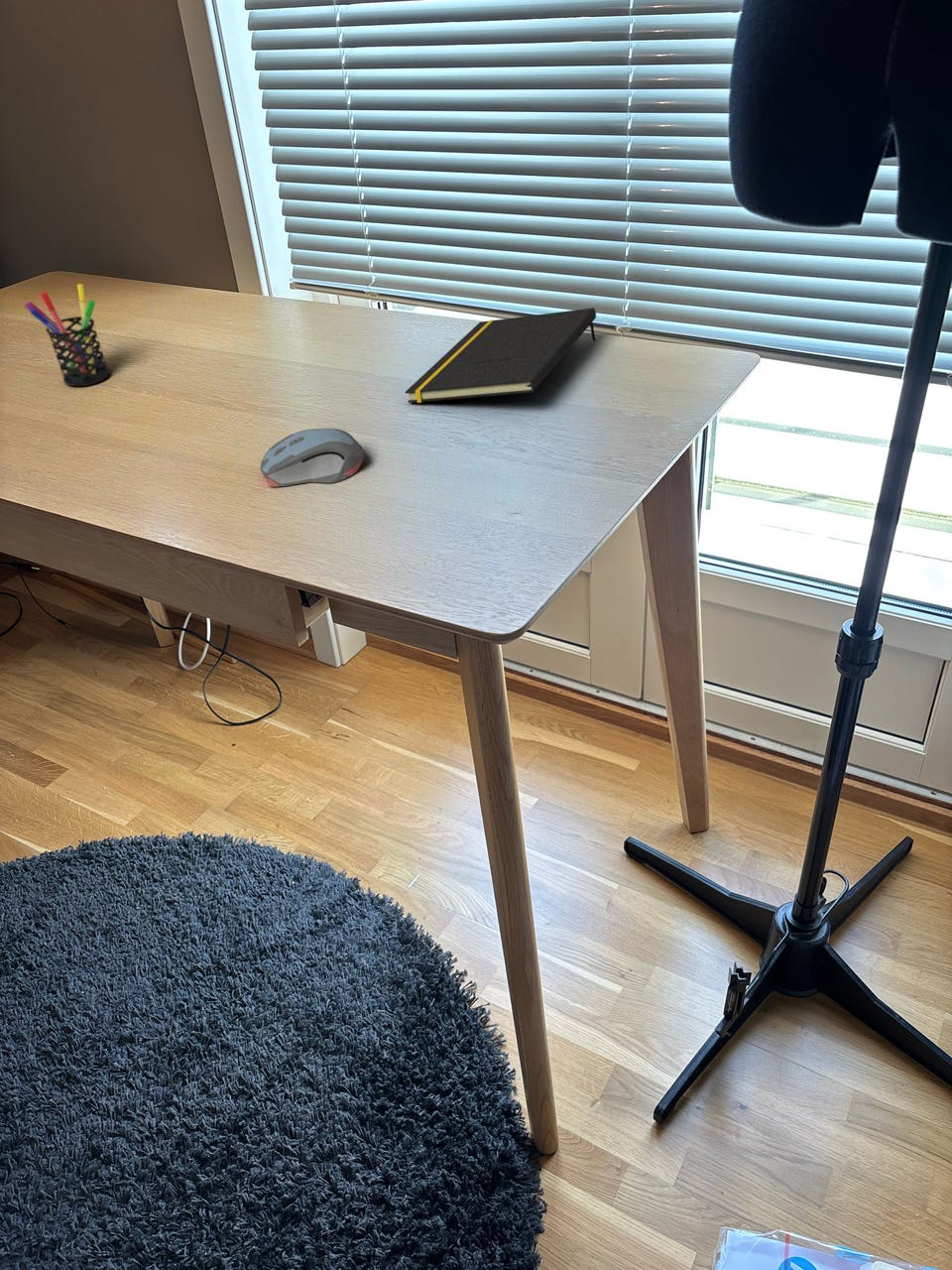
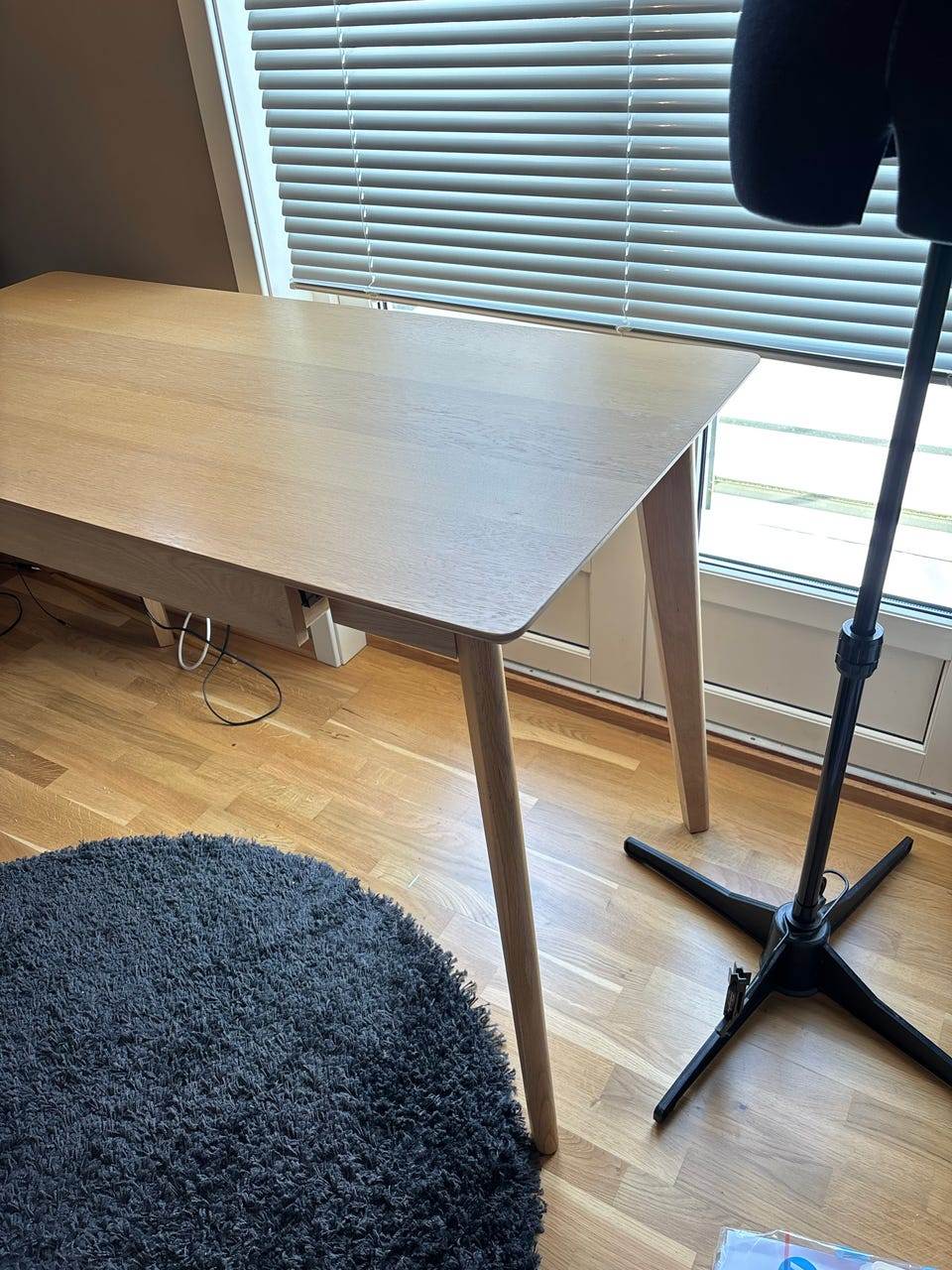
- notepad [405,308,597,404]
- computer mouse [259,428,365,488]
- pen holder [24,283,111,387]
